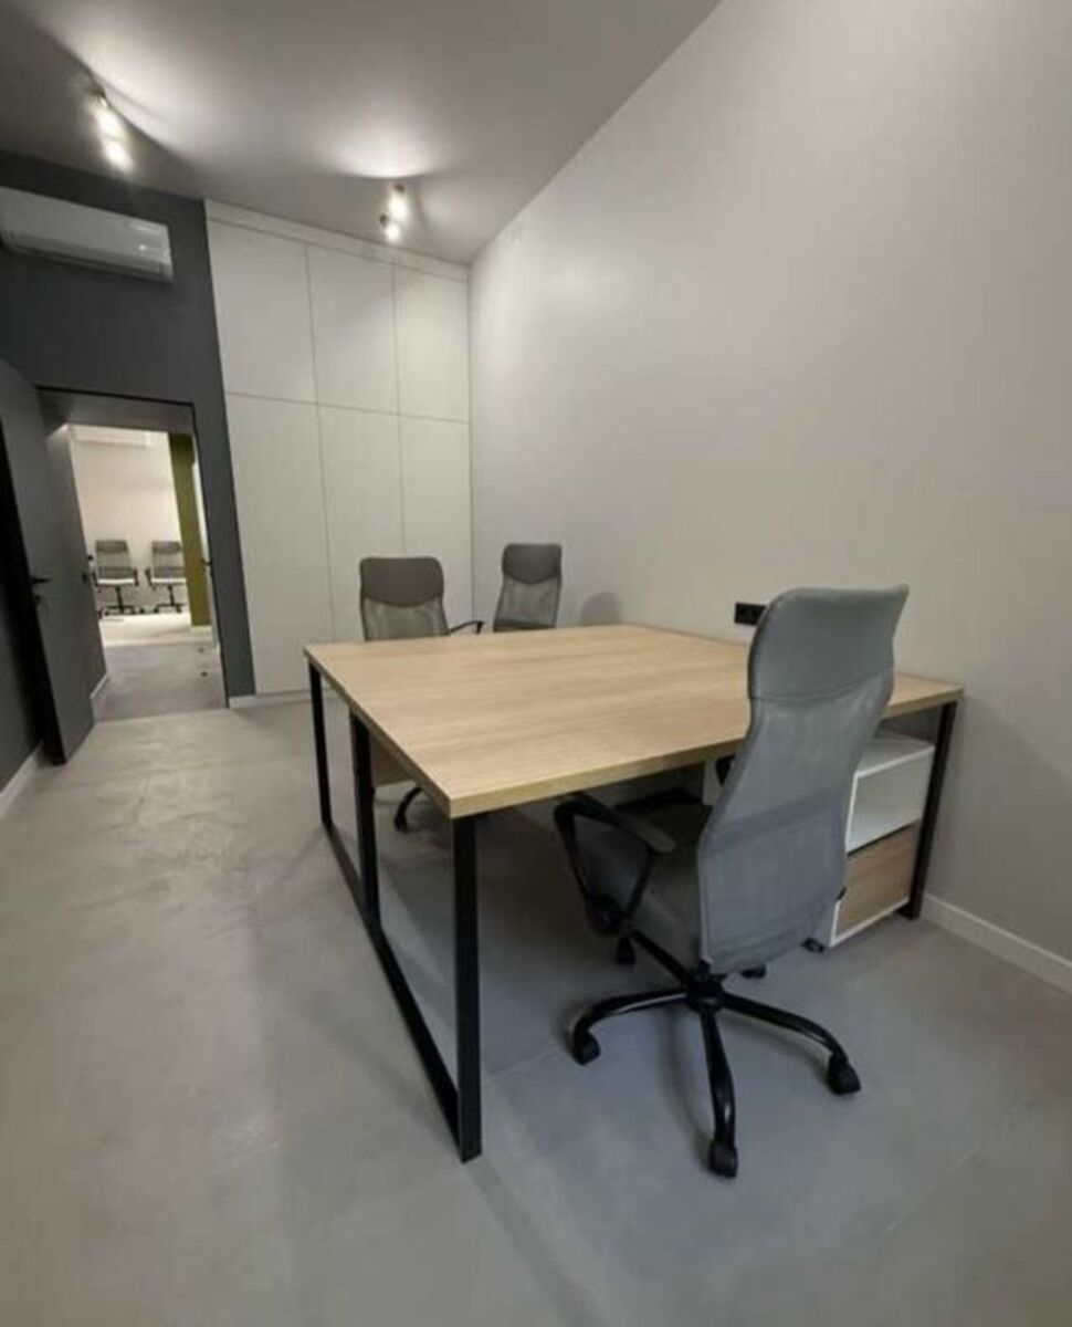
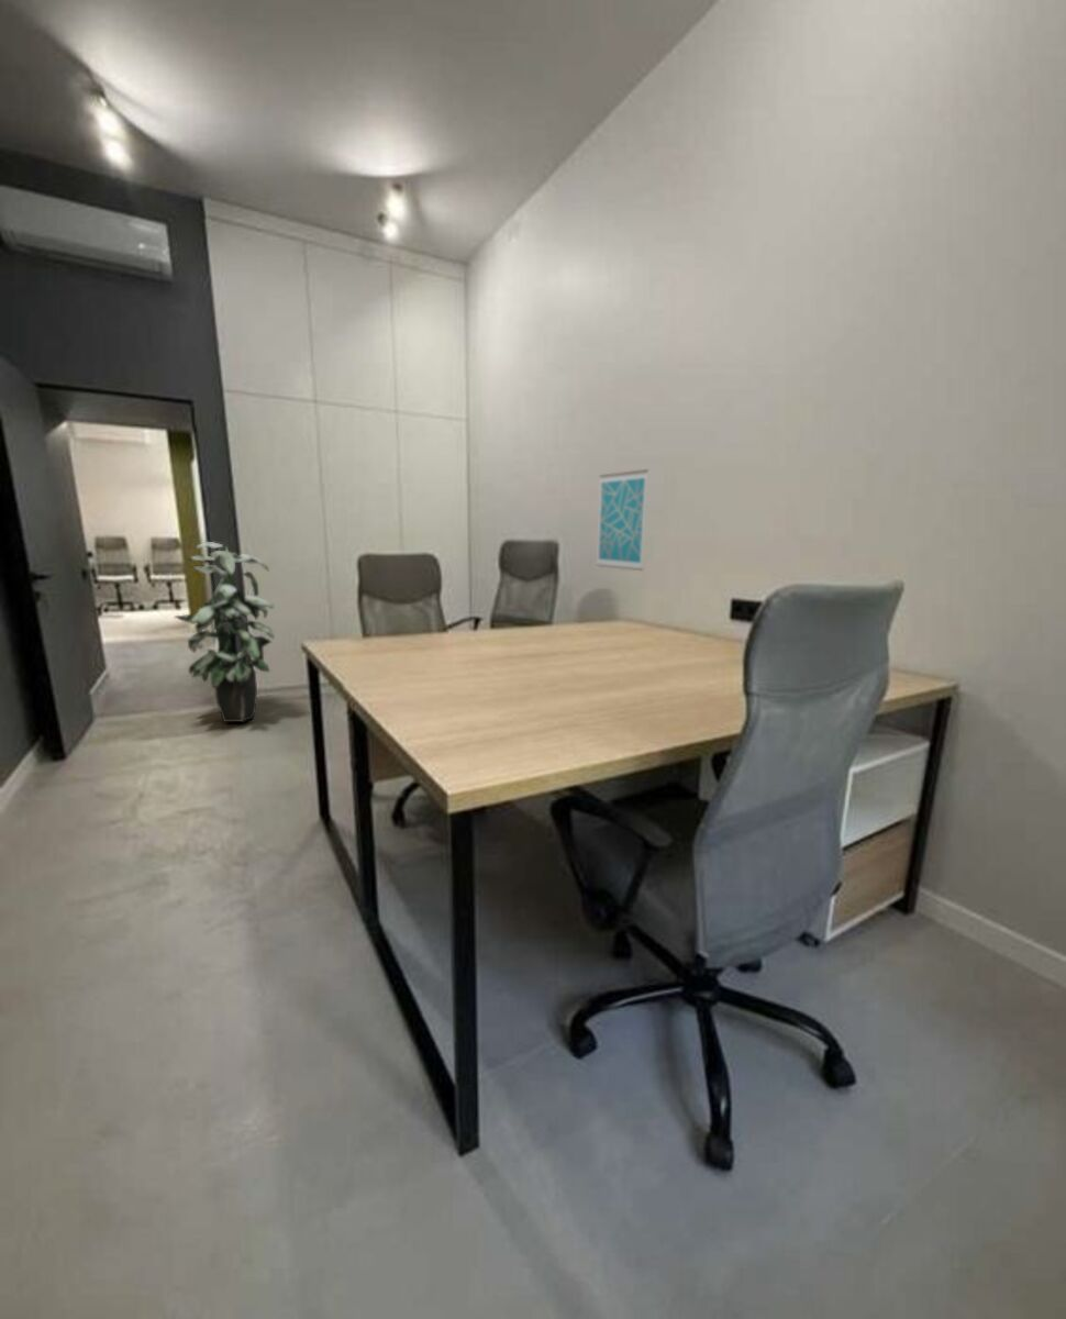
+ wall art [595,468,649,572]
+ indoor plant [173,542,276,723]
